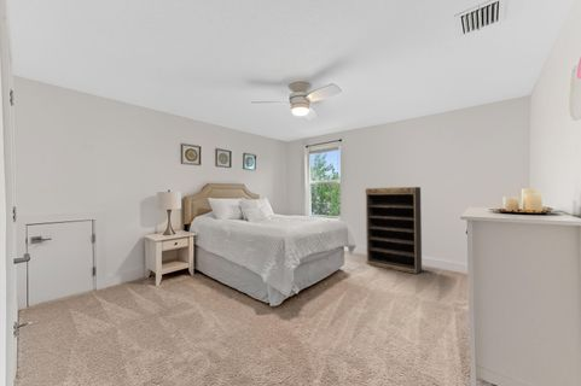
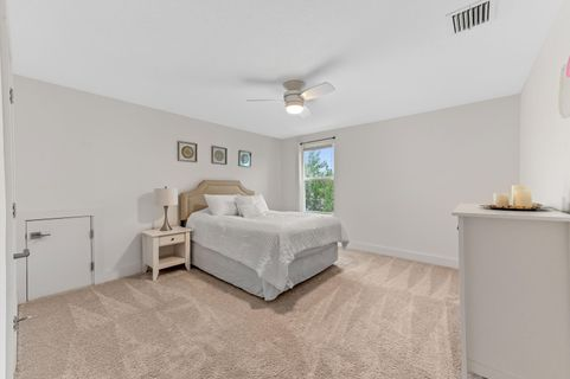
- bookshelf [364,186,423,275]
